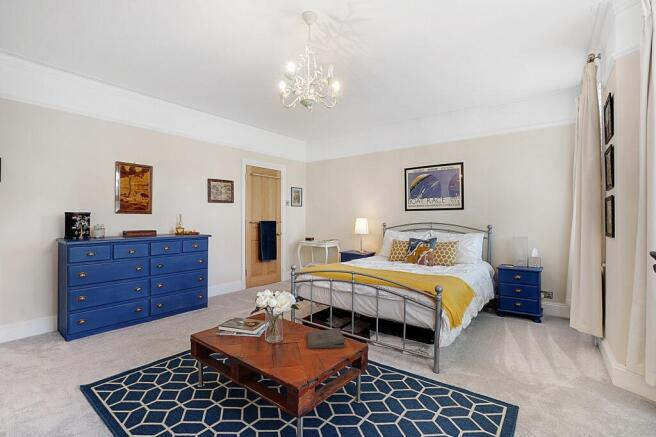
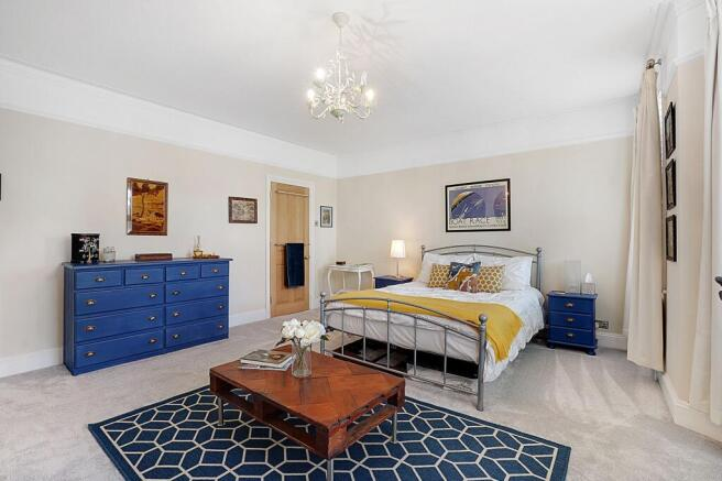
- pizza box [307,327,346,350]
